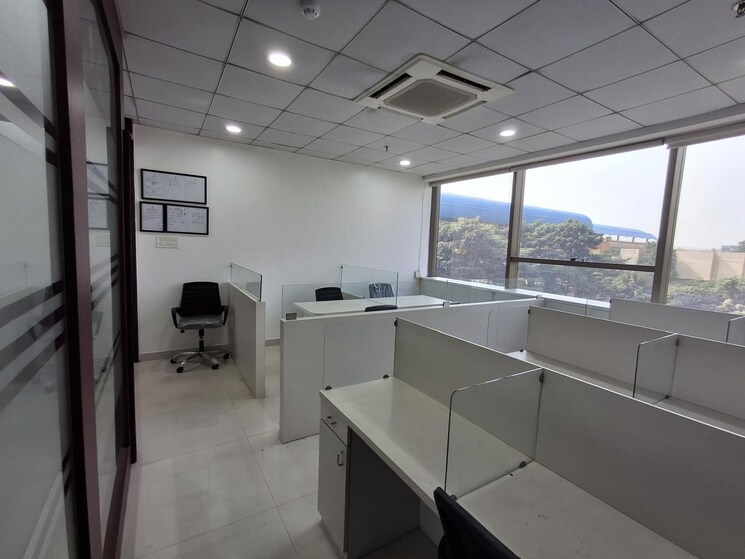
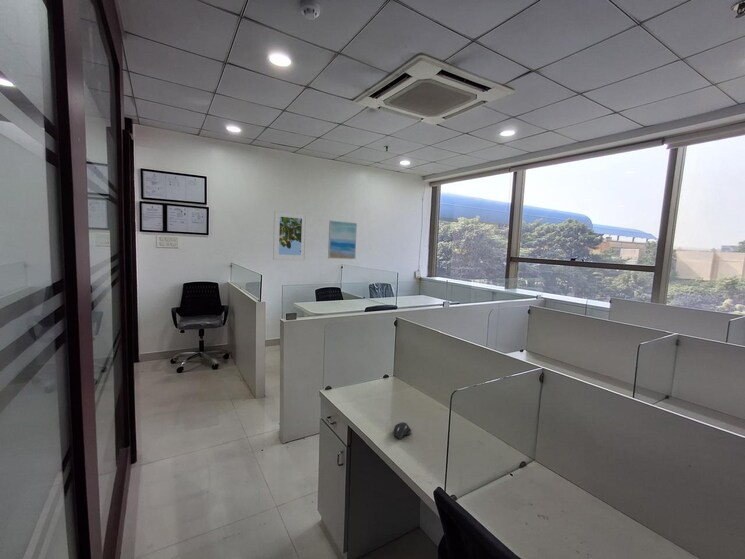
+ computer mouse [392,421,412,440]
+ wall art [327,219,358,260]
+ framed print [272,210,308,262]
